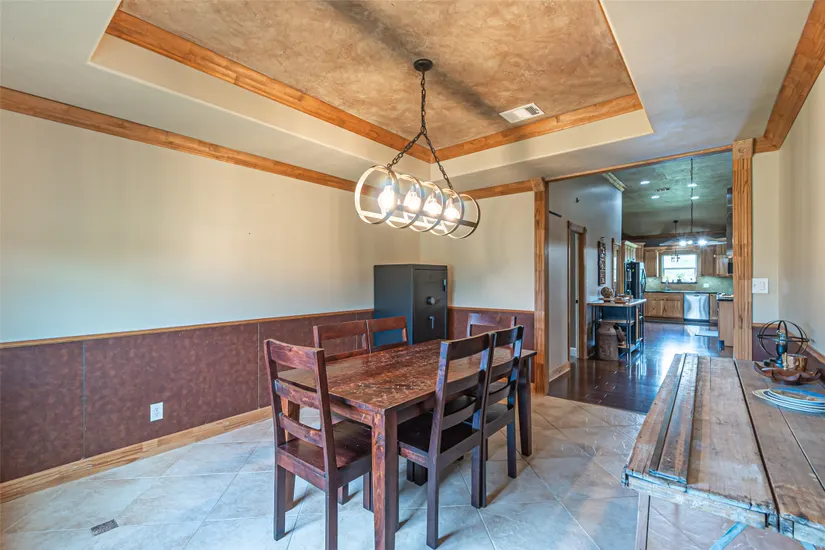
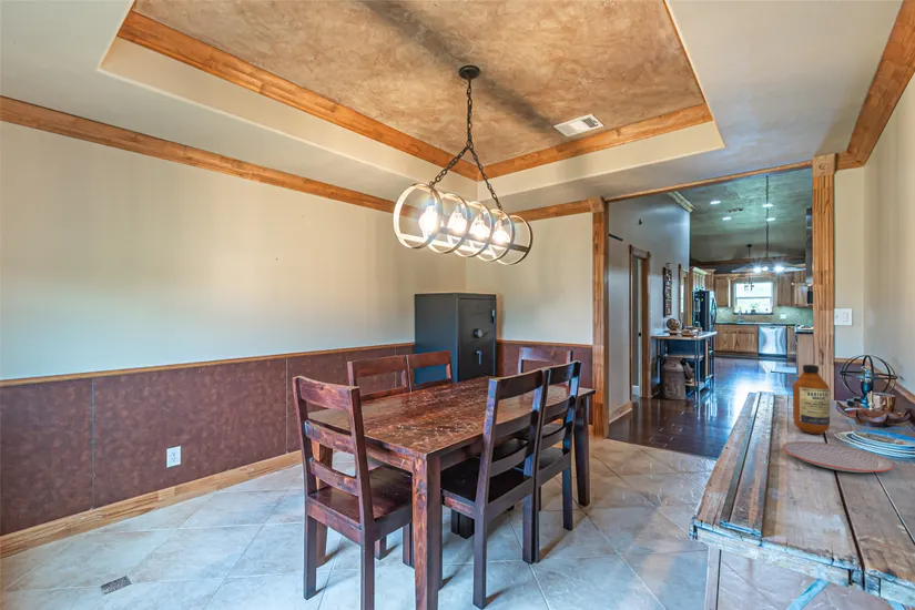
+ plate [782,440,895,474]
+ bottle [792,364,831,435]
